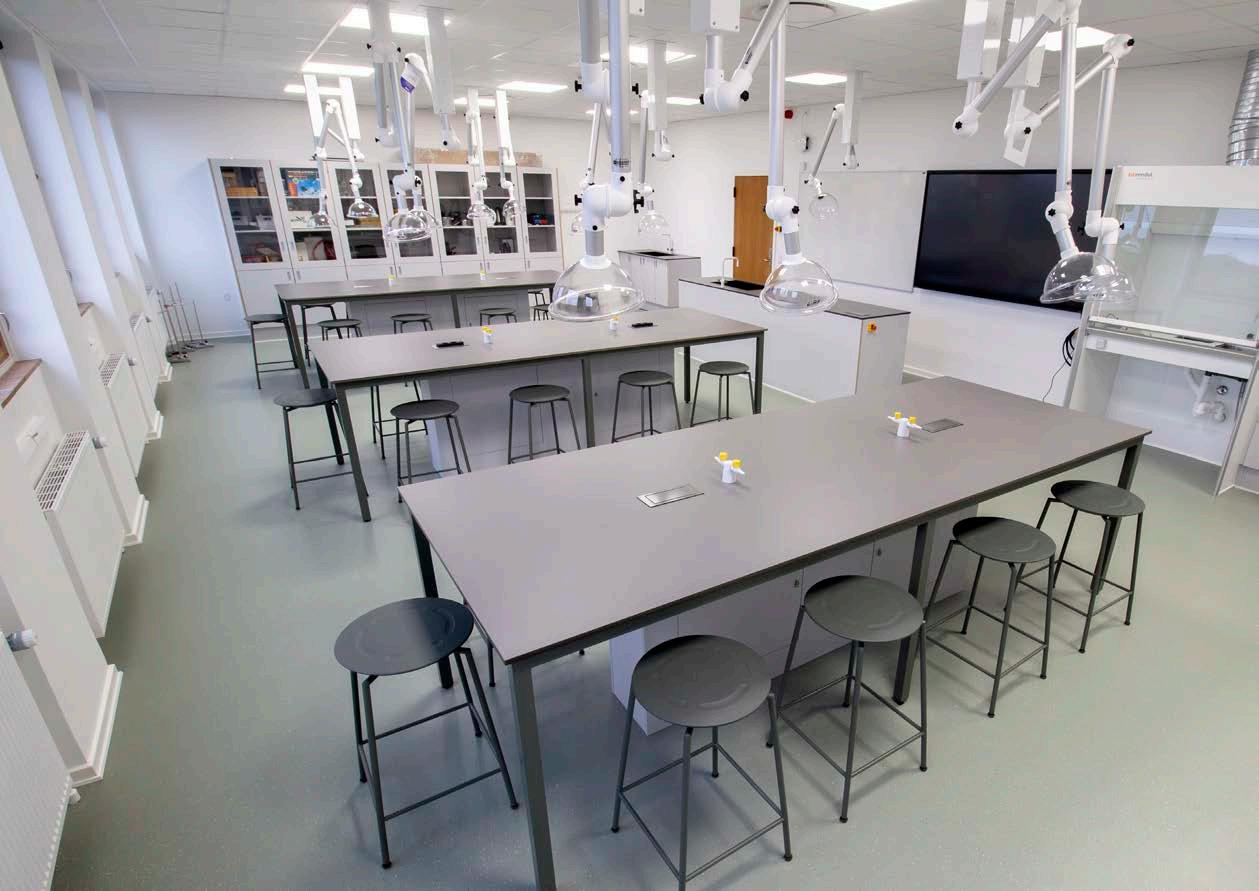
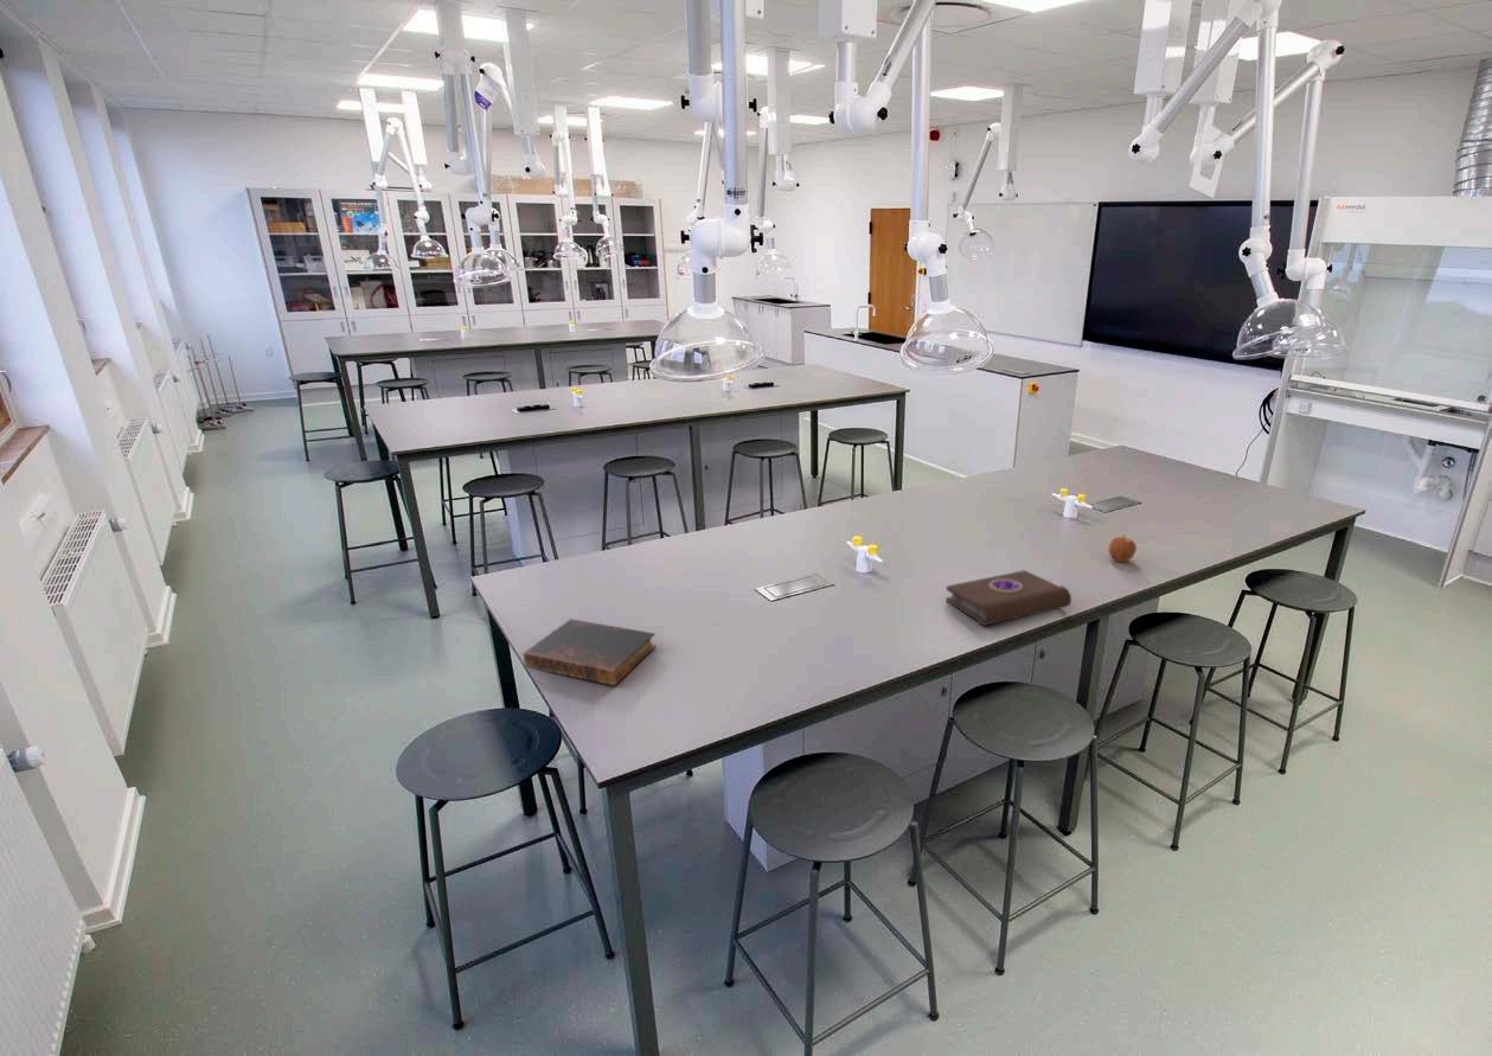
+ book [944,569,1072,627]
+ apple [1108,533,1138,563]
+ book [521,617,658,686]
